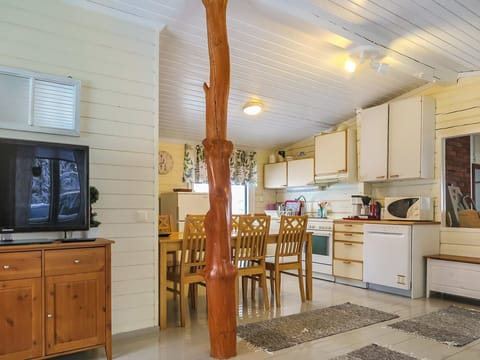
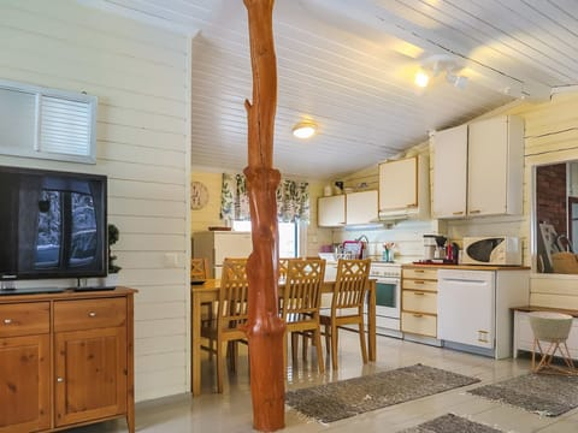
+ planter [527,310,578,378]
